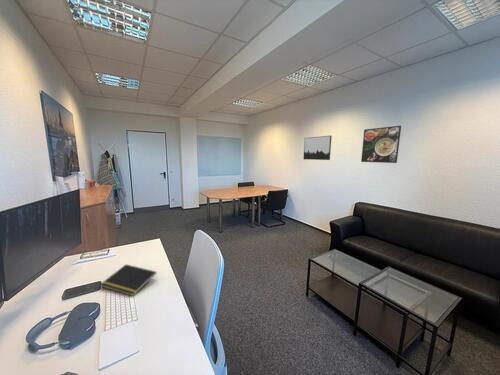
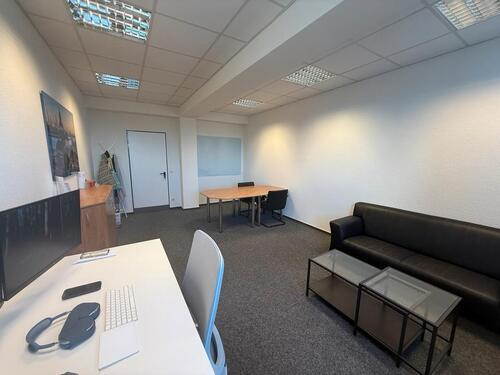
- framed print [360,125,402,164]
- wall art [302,135,333,161]
- notepad [99,263,157,297]
